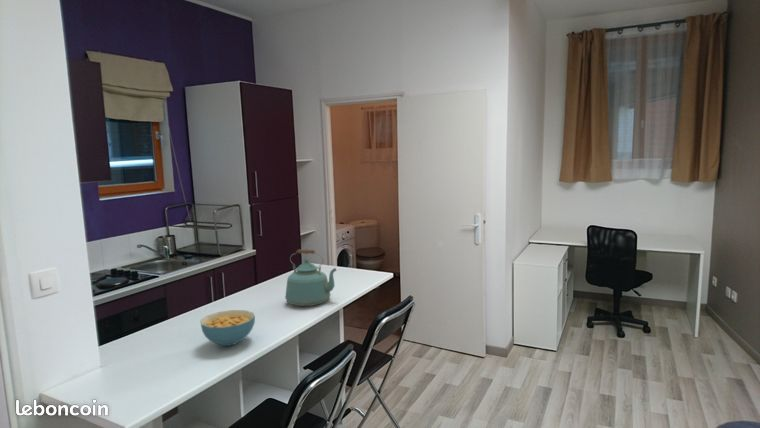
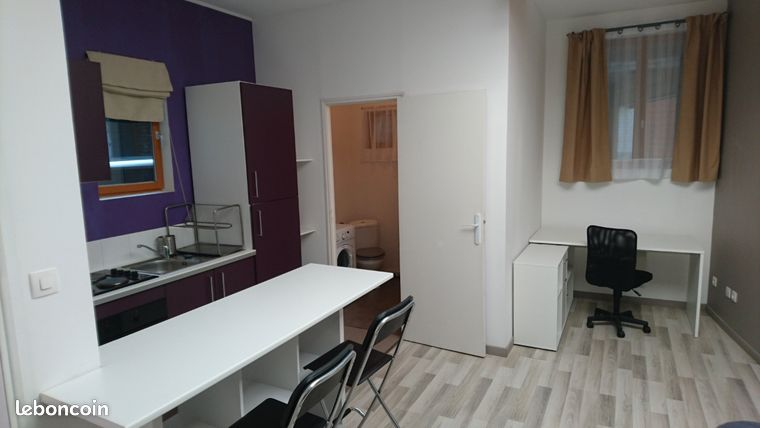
- kettle [284,248,338,307]
- cereal bowl [199,309,256,347]
